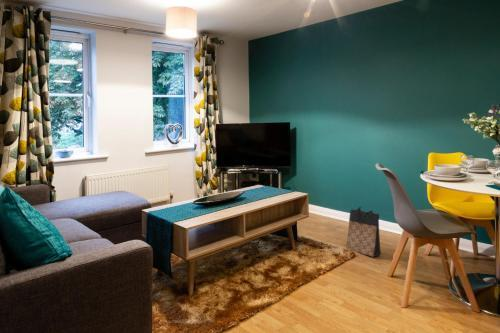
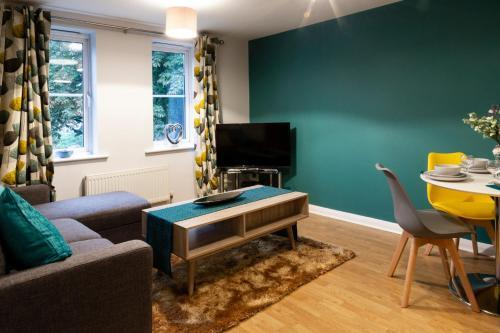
- bag [345,206,382,258]
